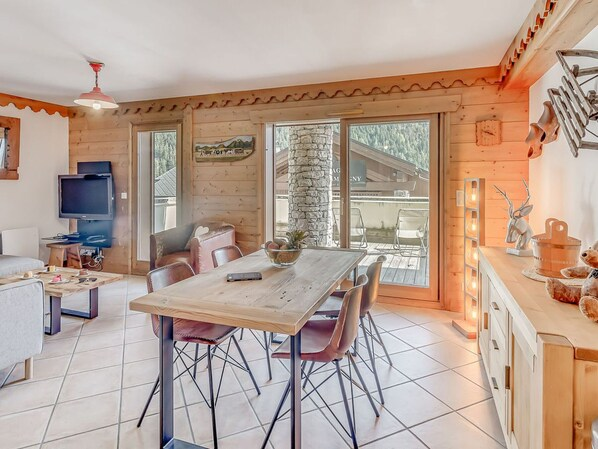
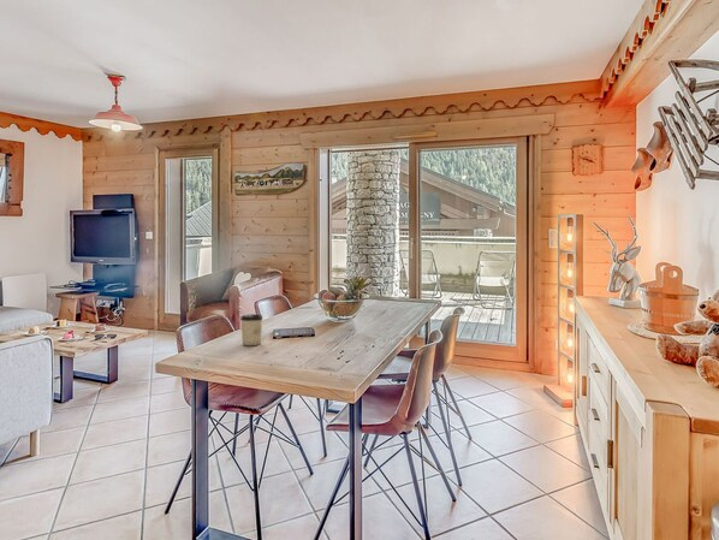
+ cup [239,313,263,346]
